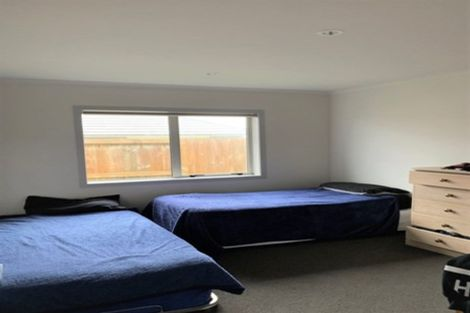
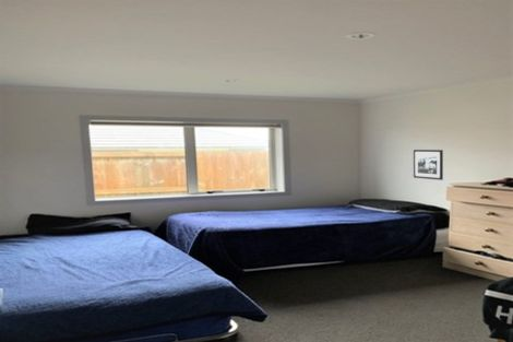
+ picture frame [413,149,444,181]
